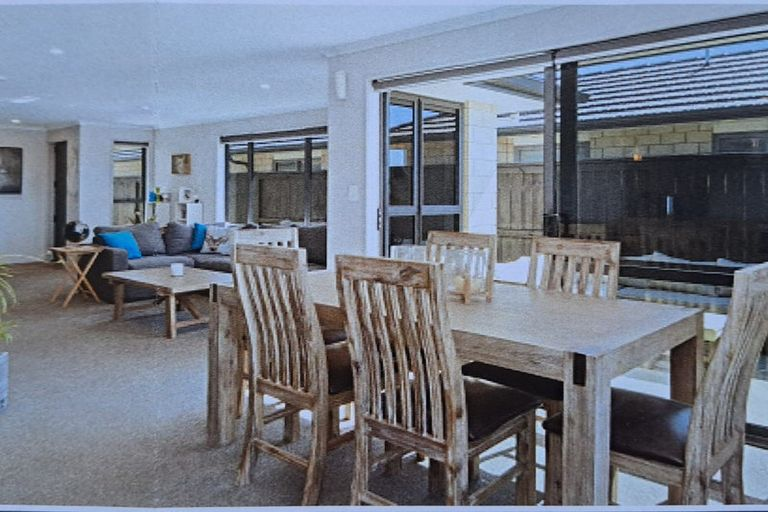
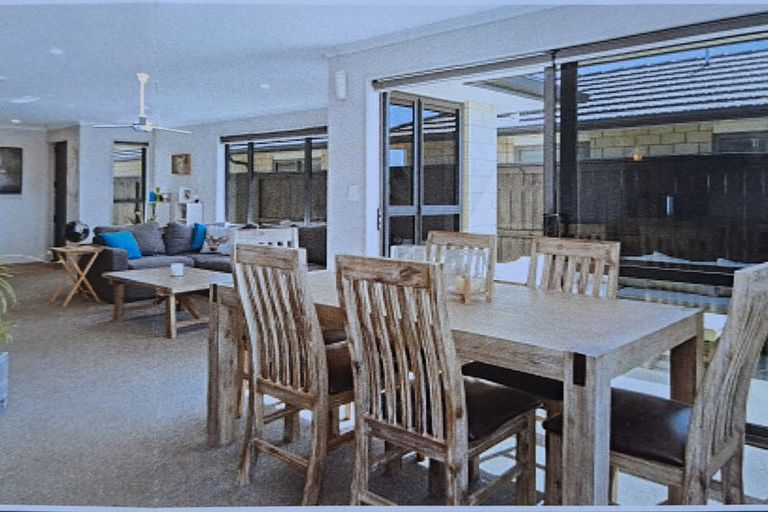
+ ceiling fan [91,72,192,135]
